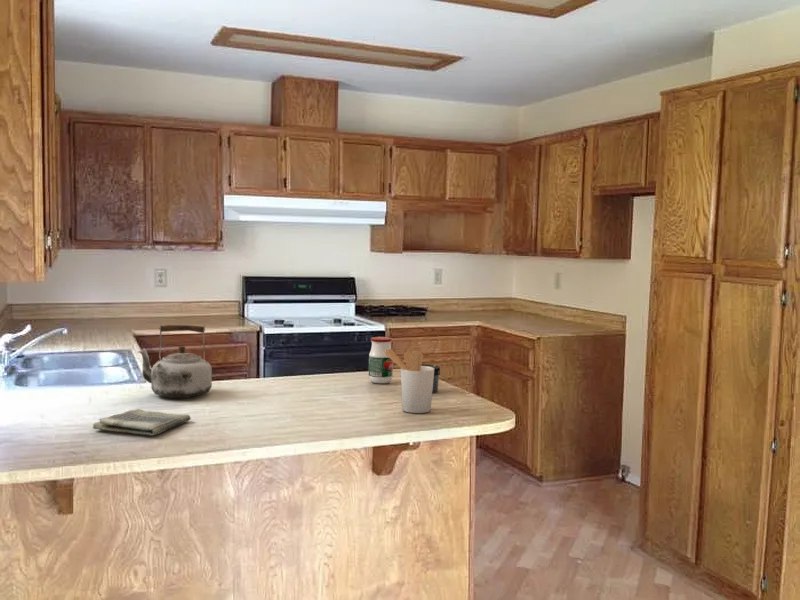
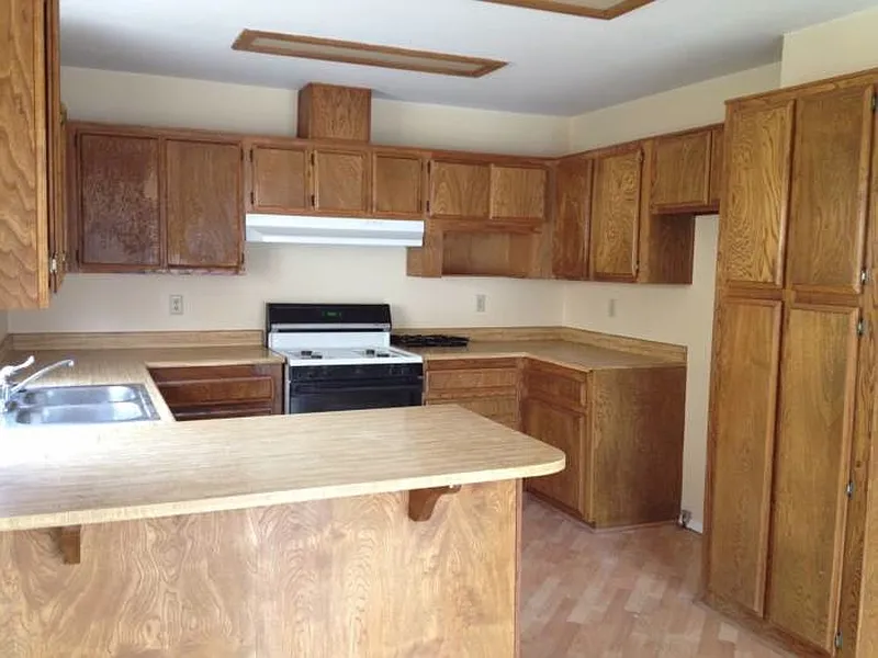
- utensil holder [384,348,434,414]
- jar [368,336,394,384]
- jar [421,363,441,393]
- dish towel [92,408,192,436]
- kettle [137,324,213,399]
